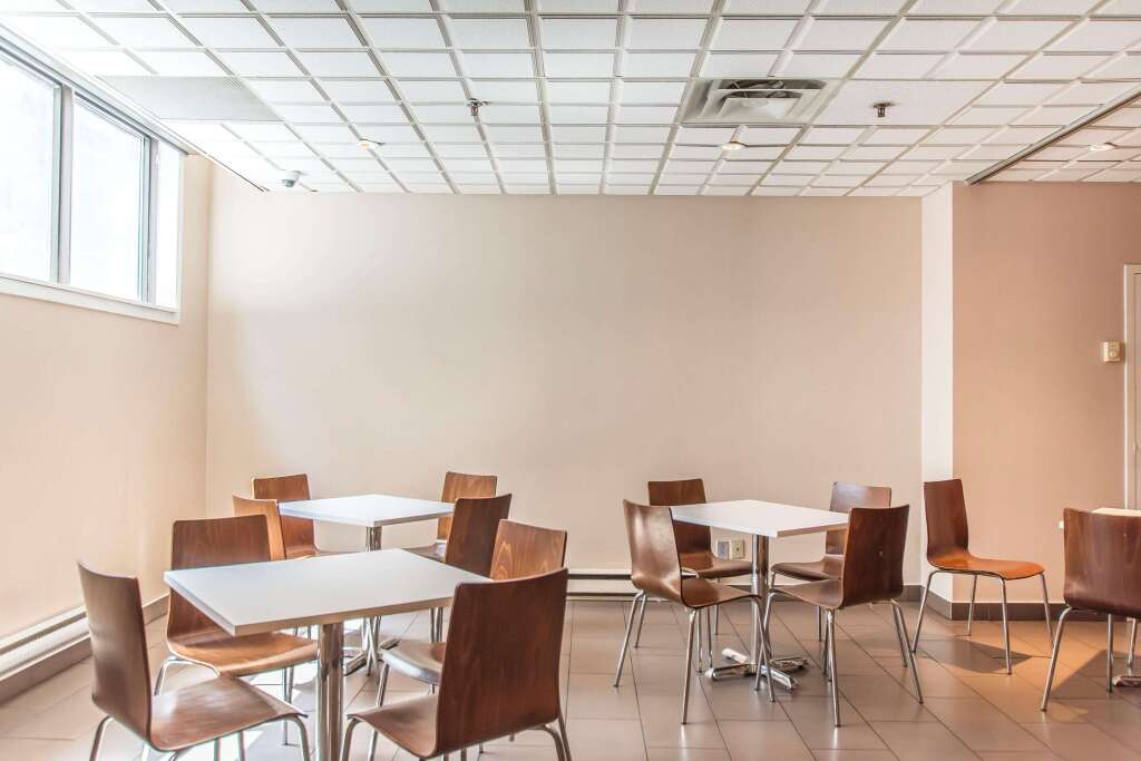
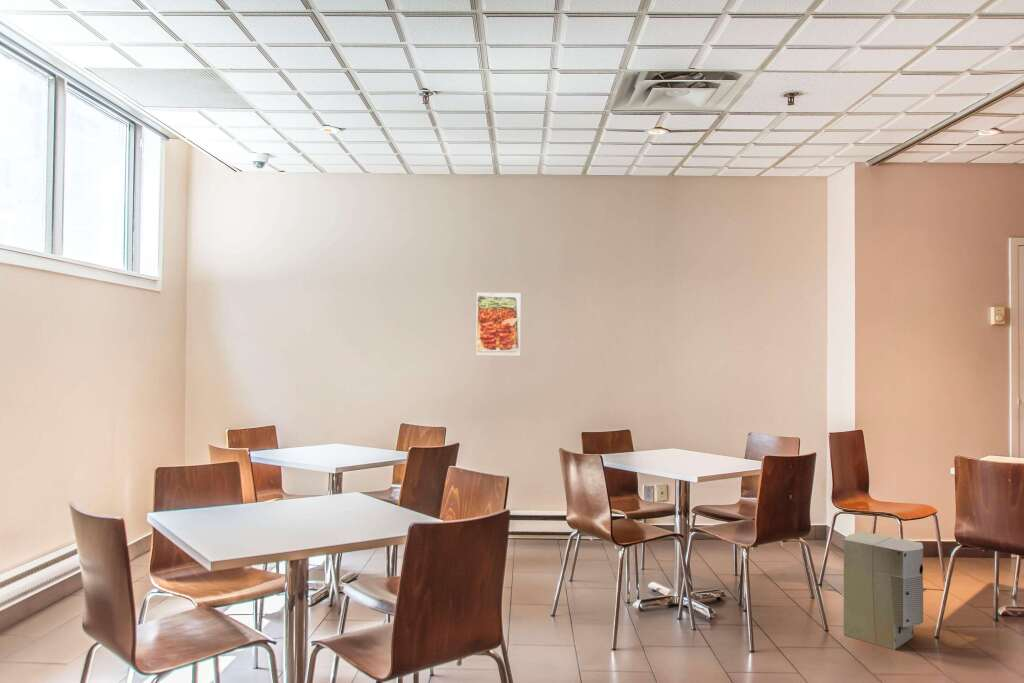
+ air purifier [843,531,924,651]
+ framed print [475,292,521,356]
